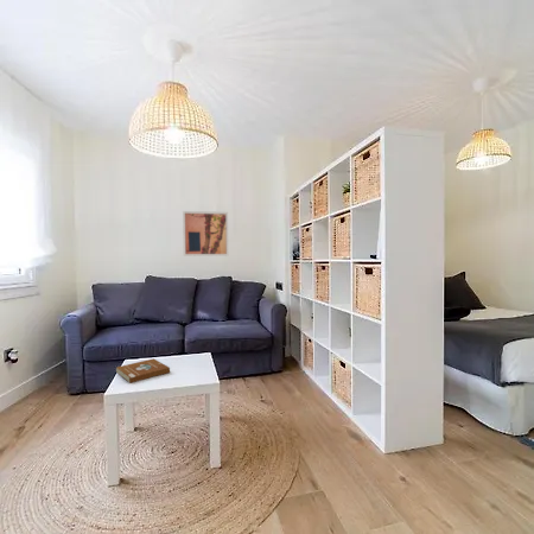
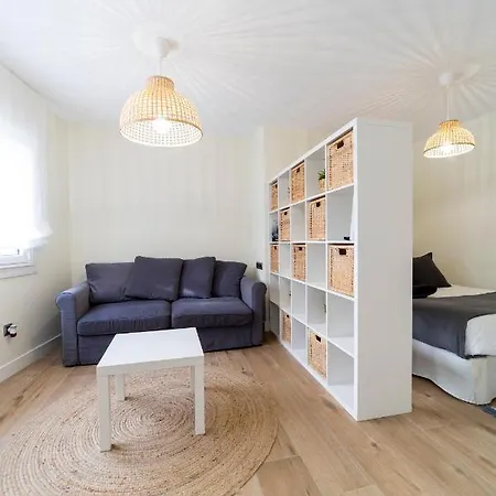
- book [115,357,171,384]
- wall art [182,210,229,258]
